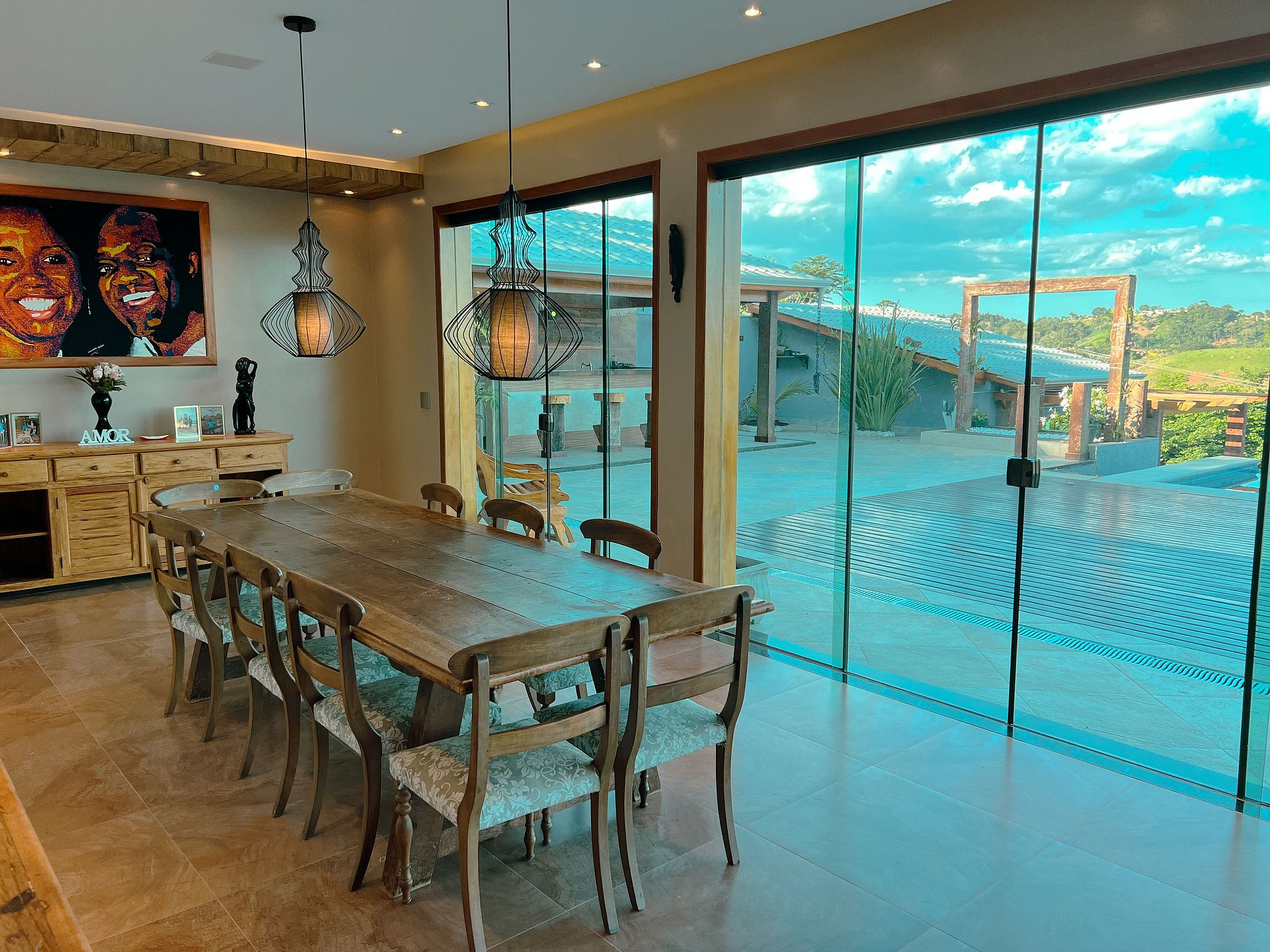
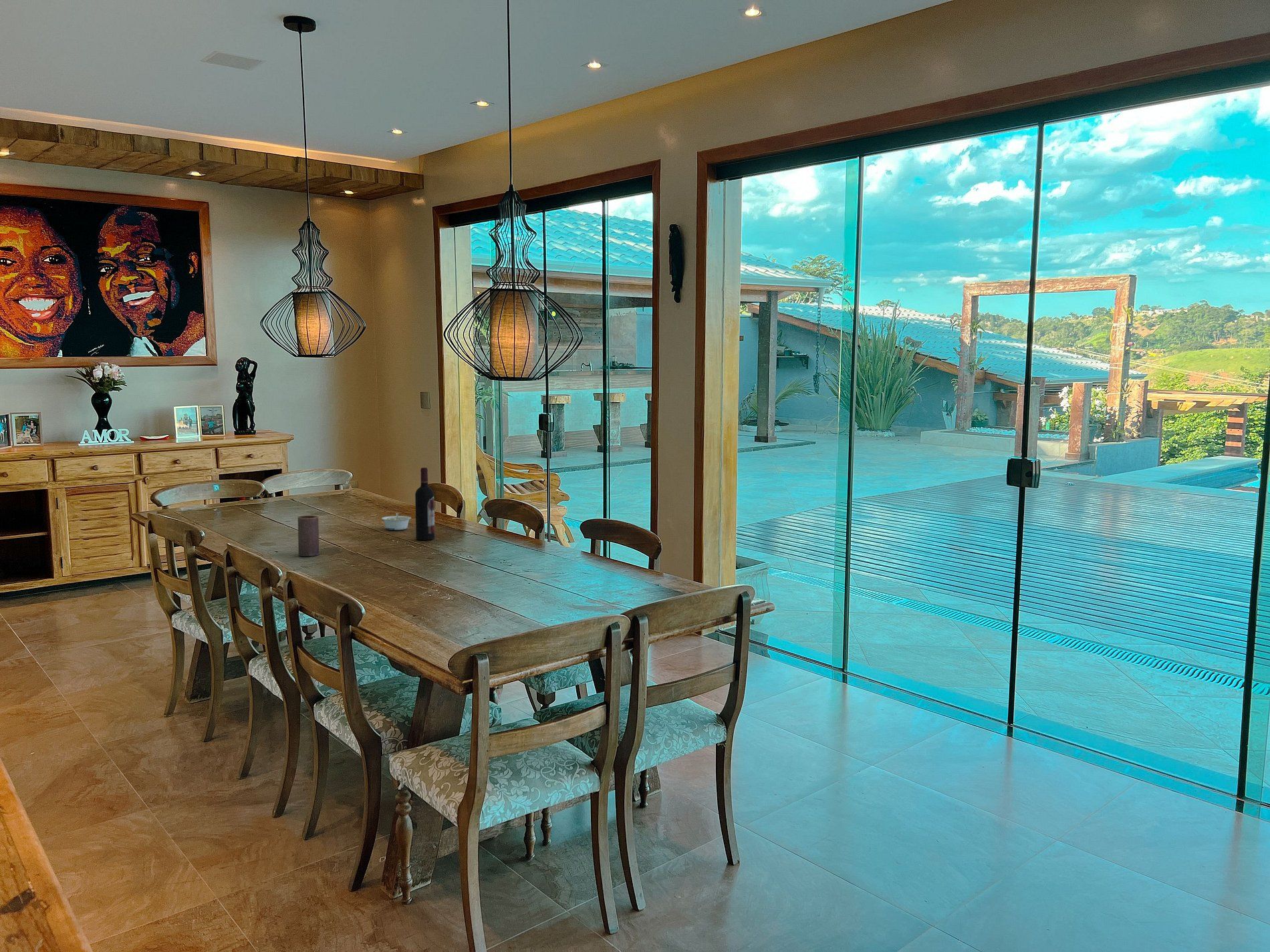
+ candle [297,514,320,557]
+ wine bottle [414,467,435,540]
+ legume [381,512,412,530]
